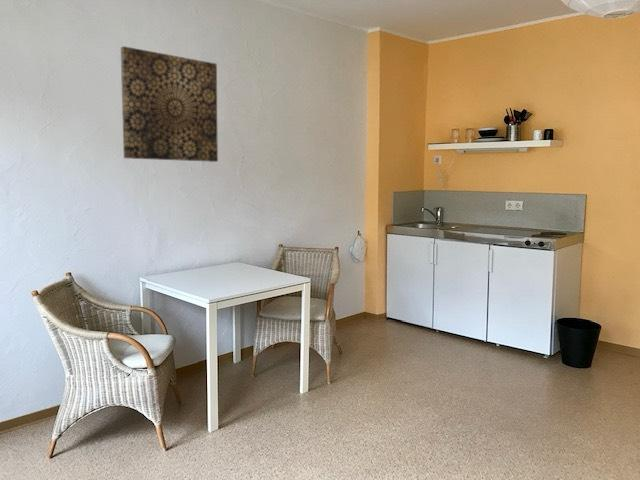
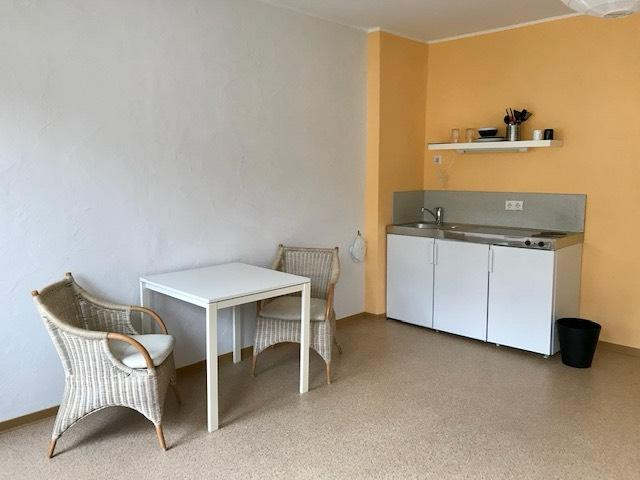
- wall art [120,45,219,163]
